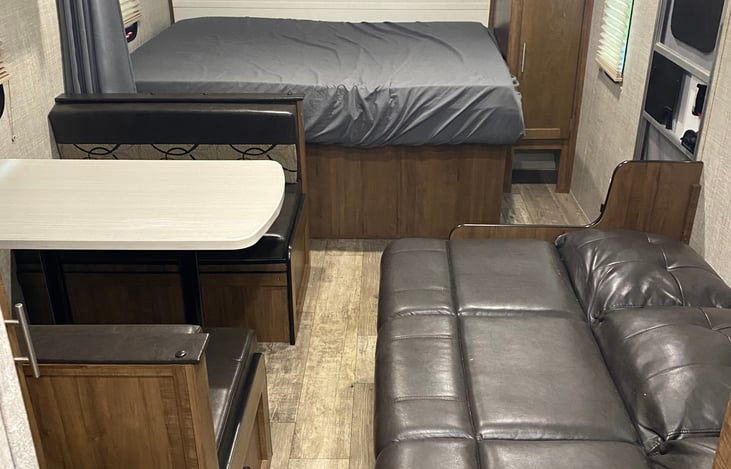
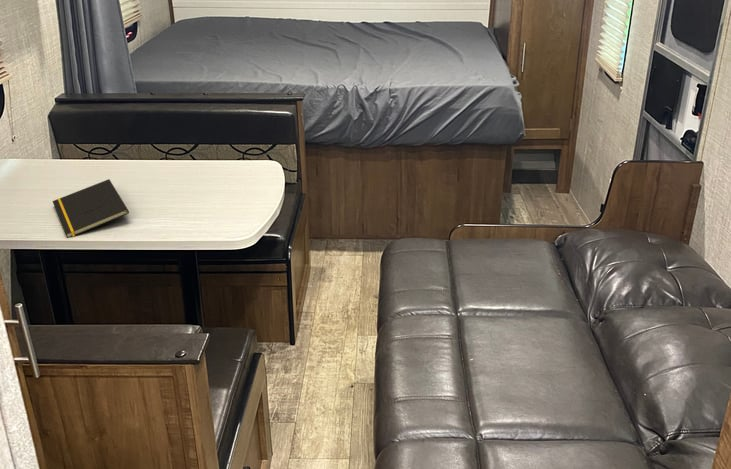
+ notepad [52,178,130,239]
